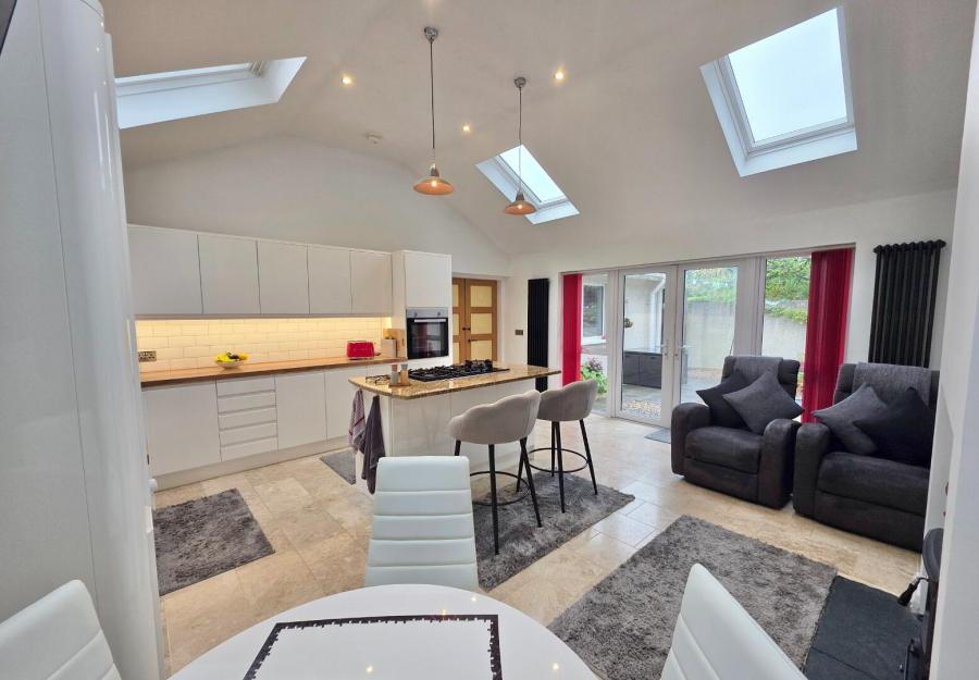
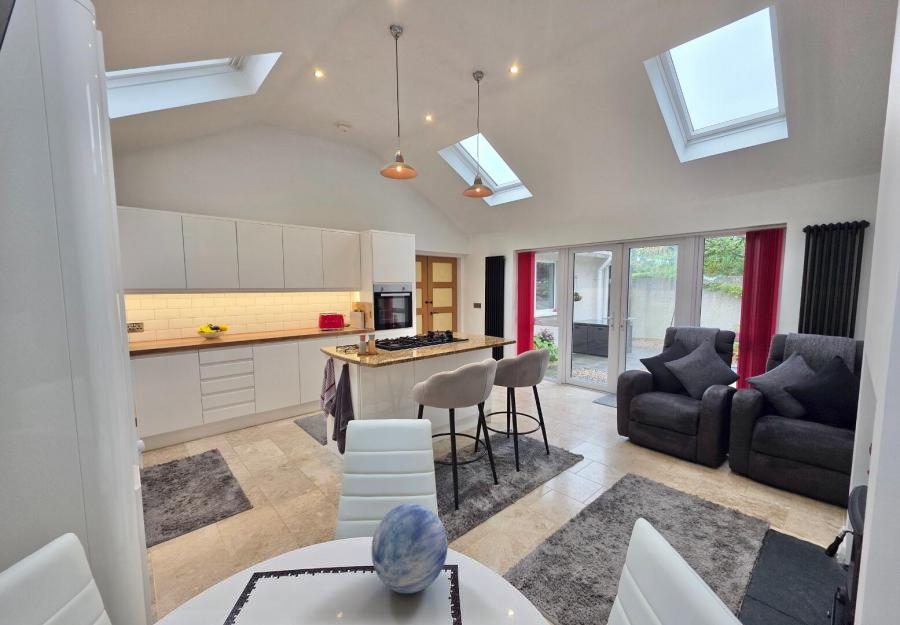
+ decorative orb [370,503,449,594]
